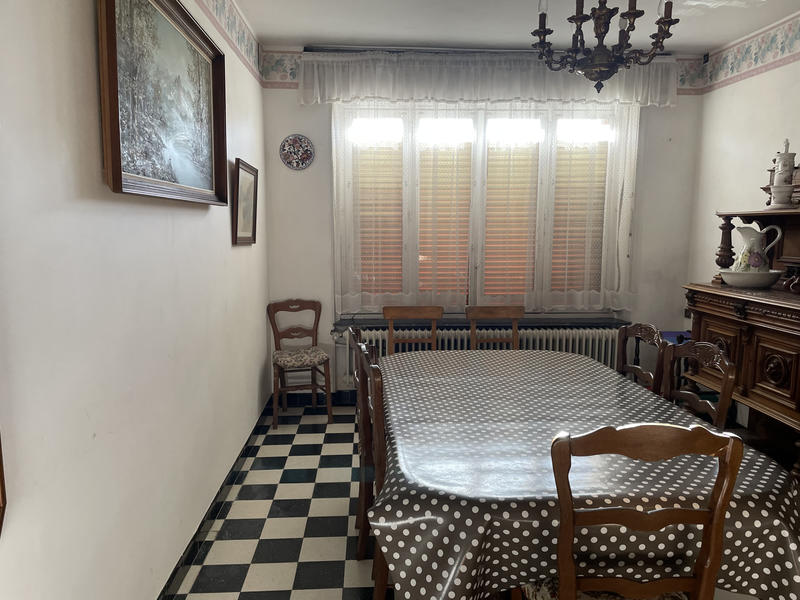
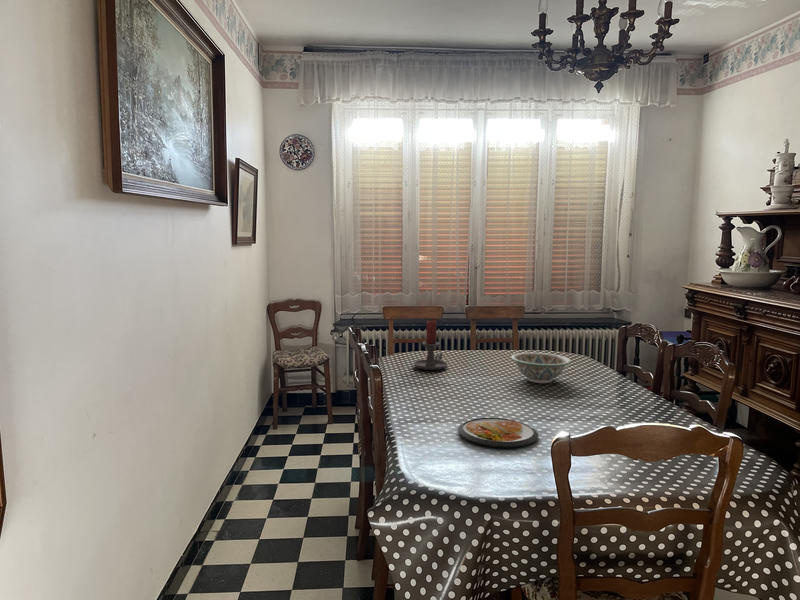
+ decorative bowl [510,352,572,384]
+ dish [457,417,539,449]
+ candle holder [413,320,449,371]
